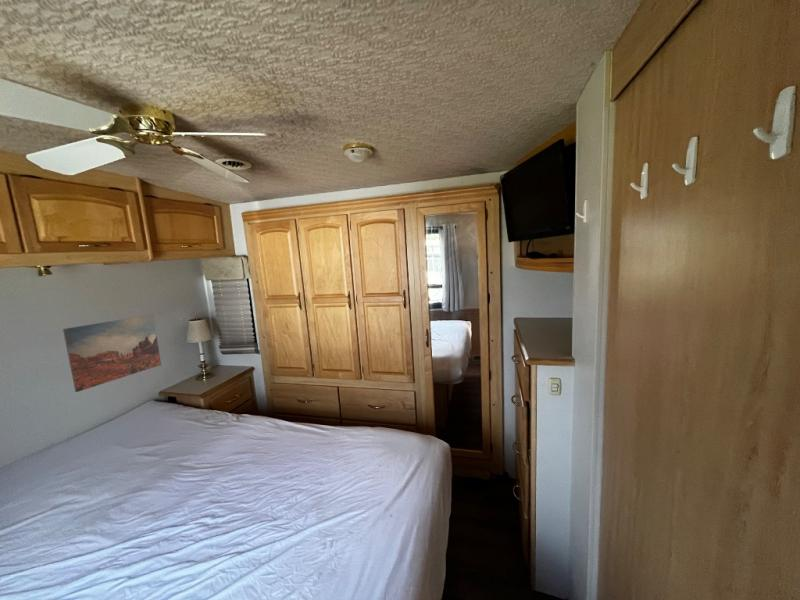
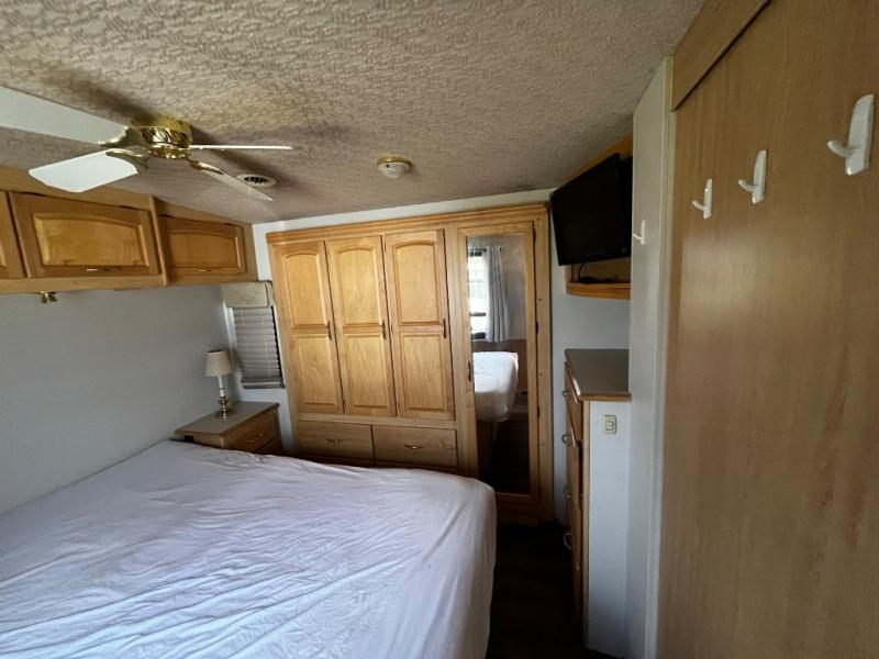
- wall art [62,314,162,393]
